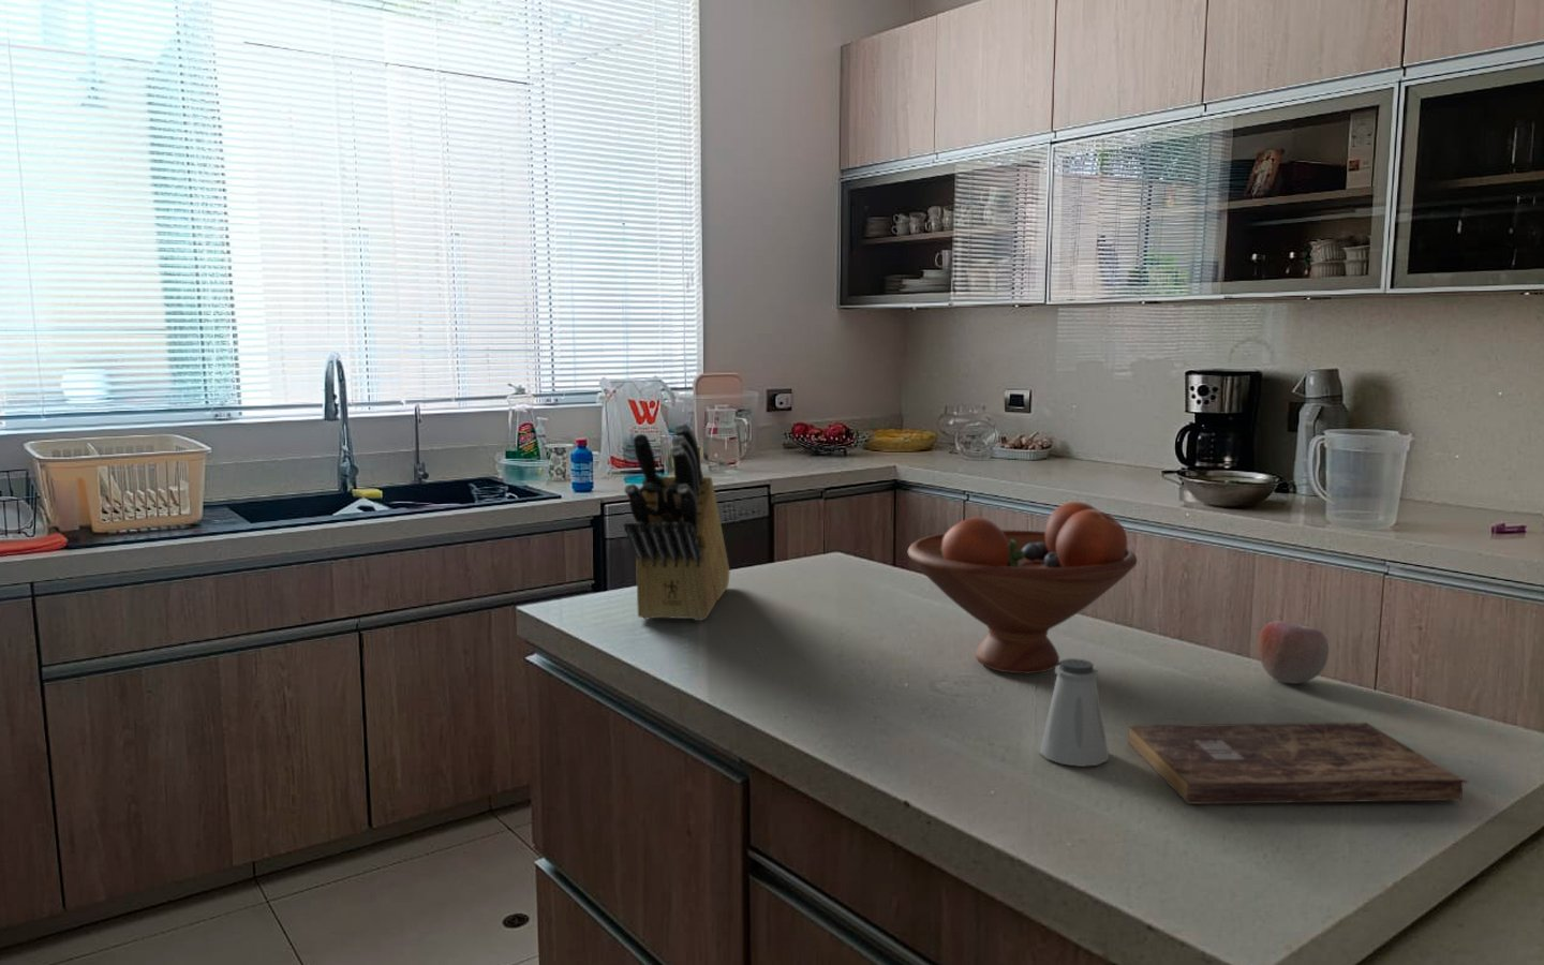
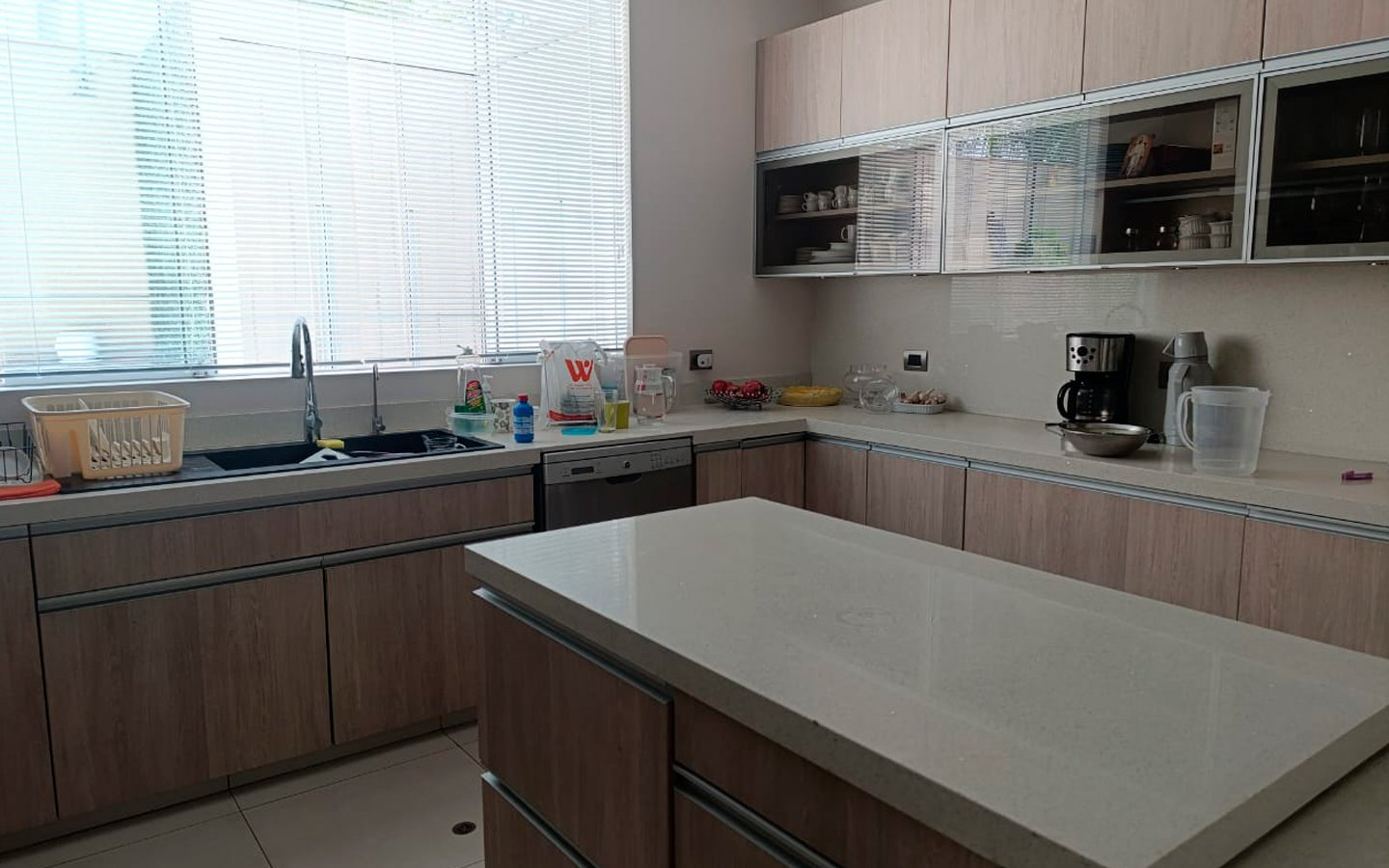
- saltshaker [1038,657,1109,768]
- knife block [622,422,731,621]
- bible [1128,722,1470,805]
- fruit bowl [907,500,1138,675]
- apple [1256,619,1329,685]
